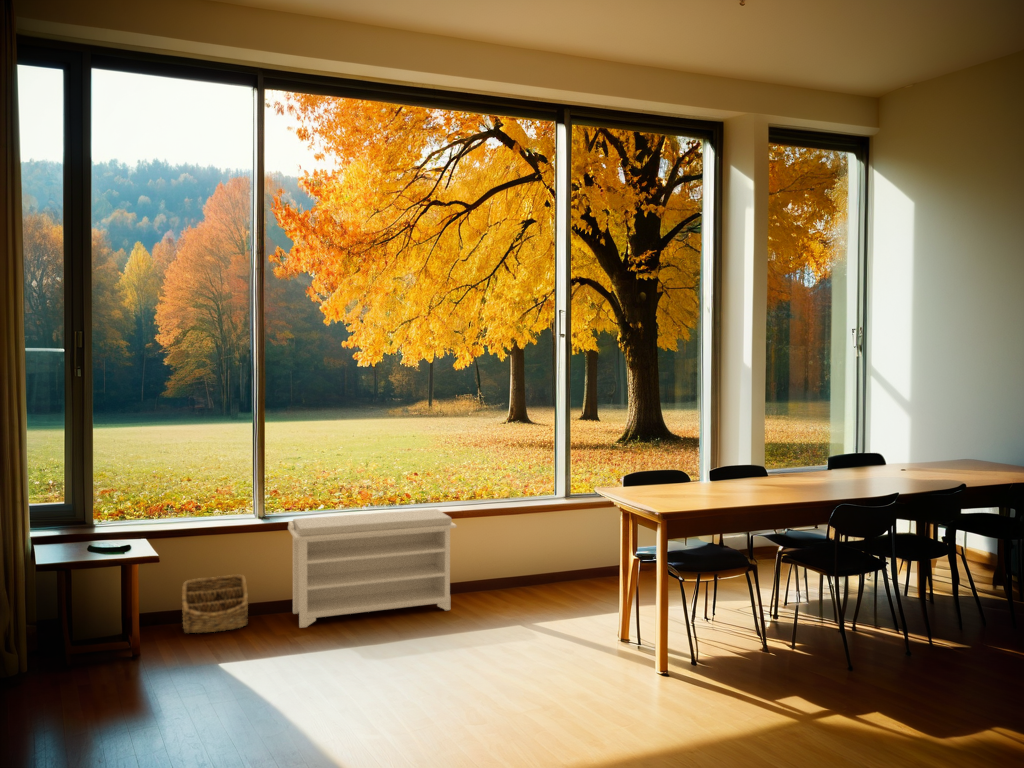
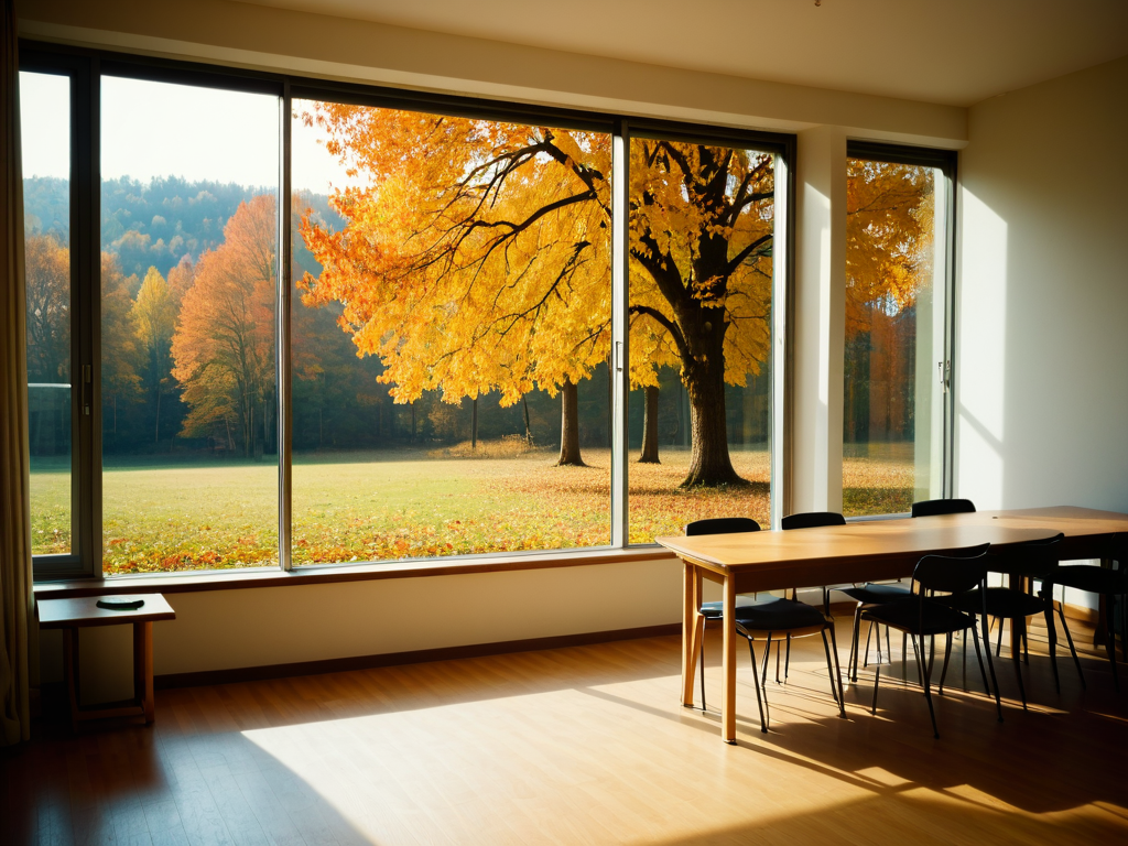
- bench [287,508,458,629]
- basket [181,574,249,634]
